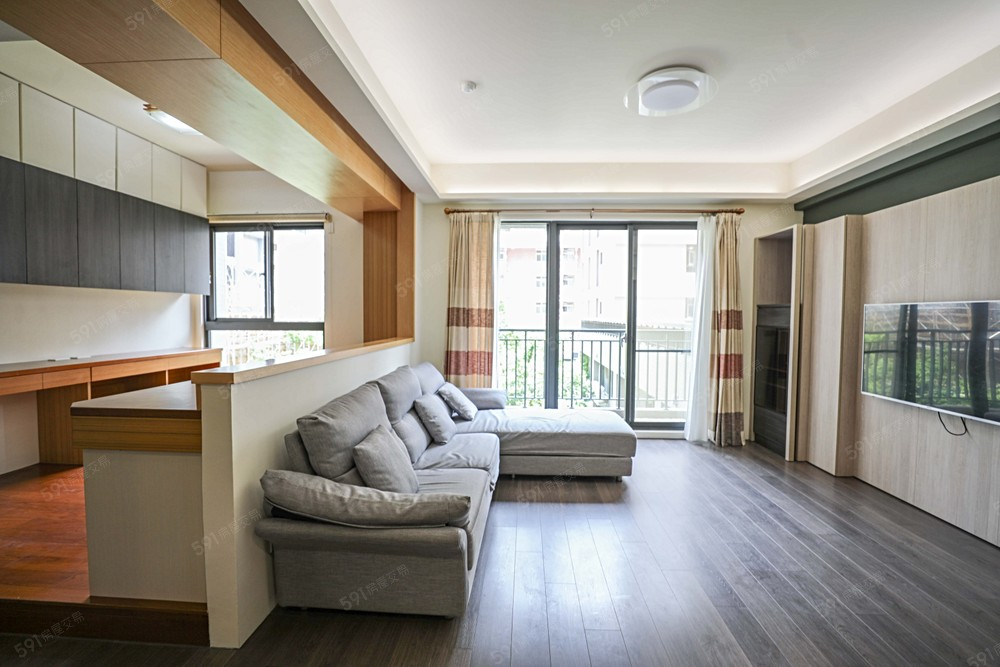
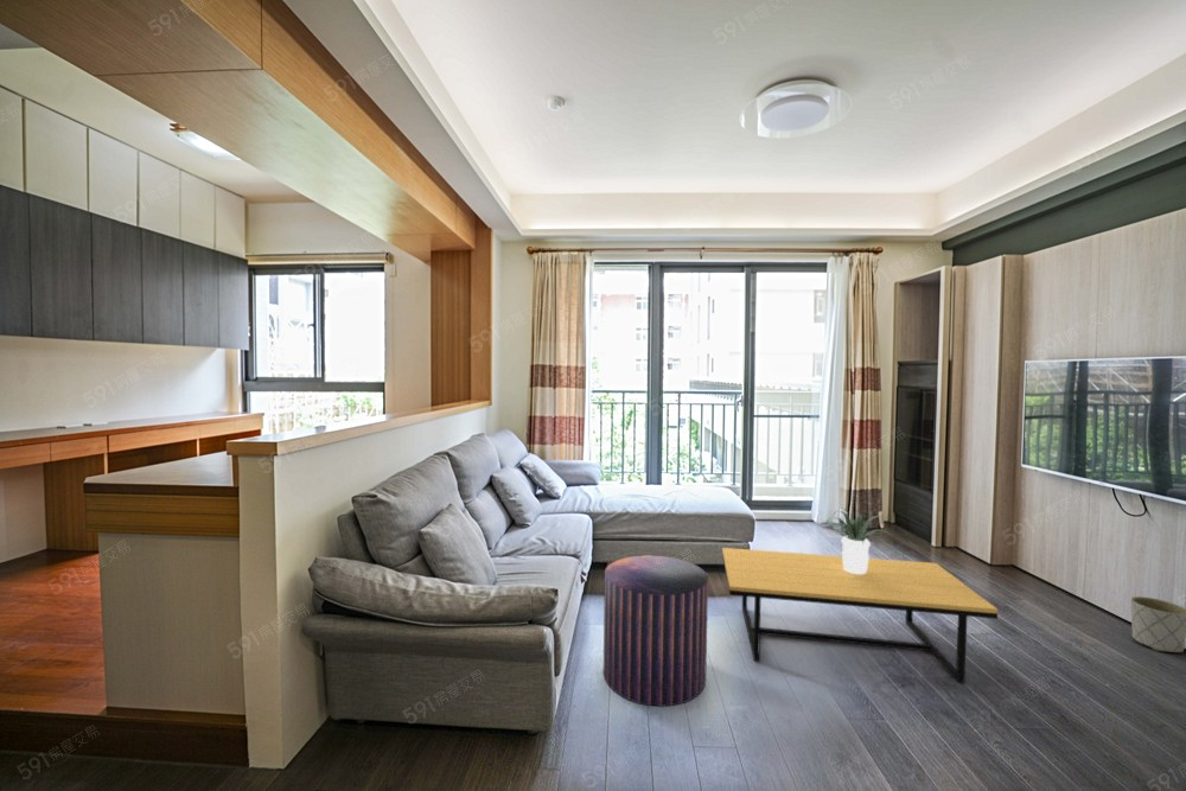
+ stool [602,555,709,708]
+ planter [1130,595,1186,653]
+ potted plant [822,510,897,574]
+ coffee table [721,547,999,684]
